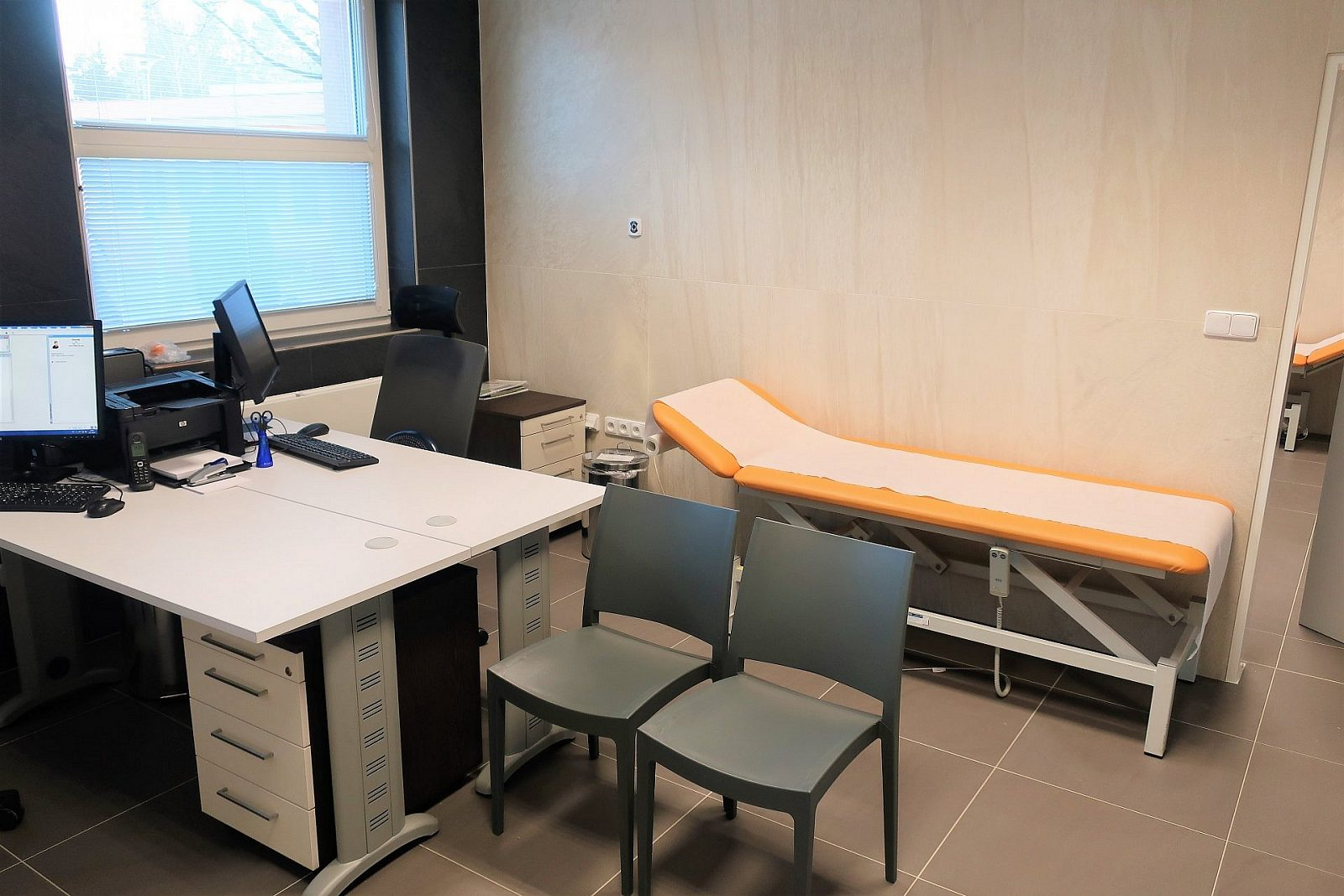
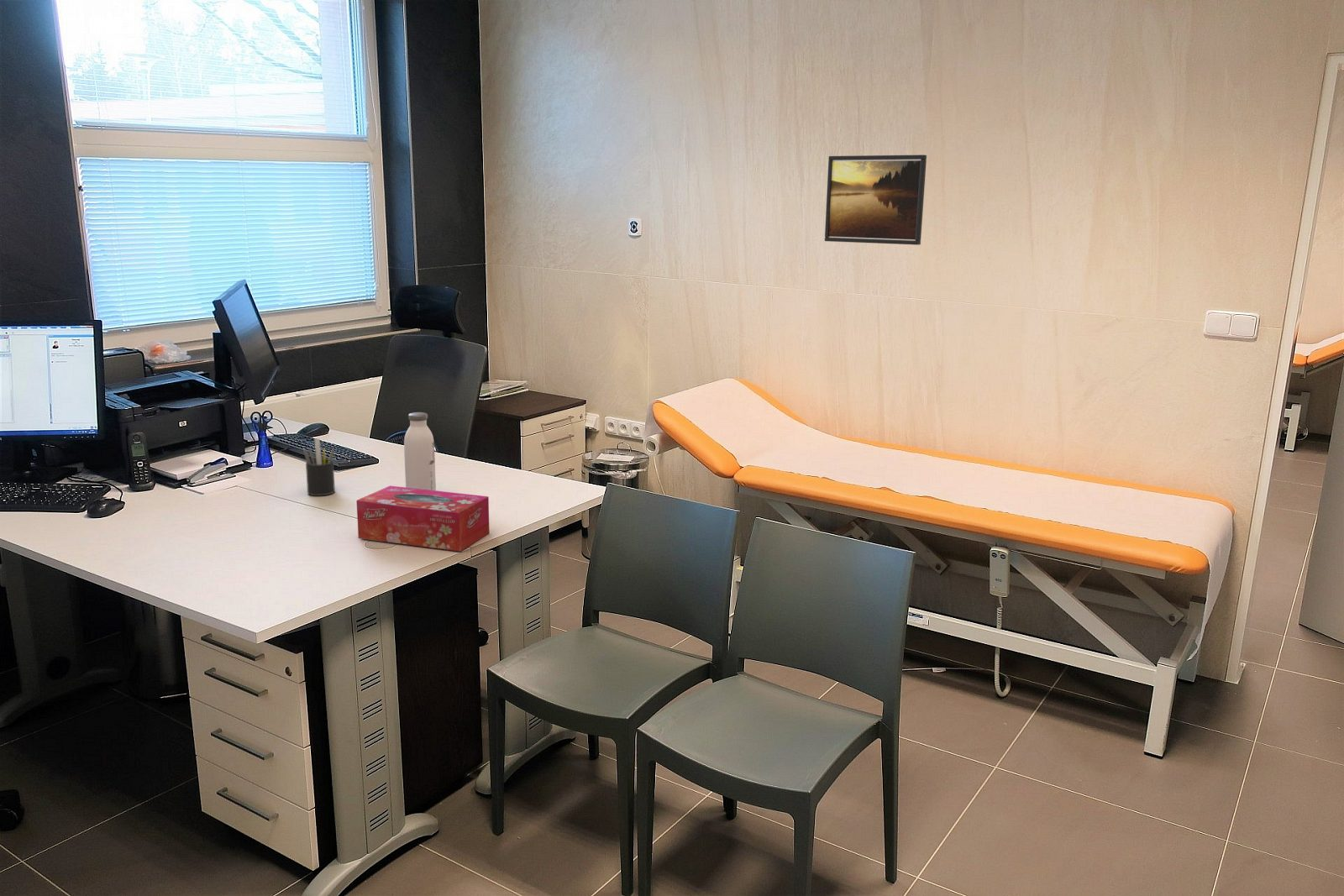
+ water bottle [403,411,437,490]
+ tissue box [355,485,490,552]
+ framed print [824,154,927,246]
+ pen holder [302,438,336,496]
